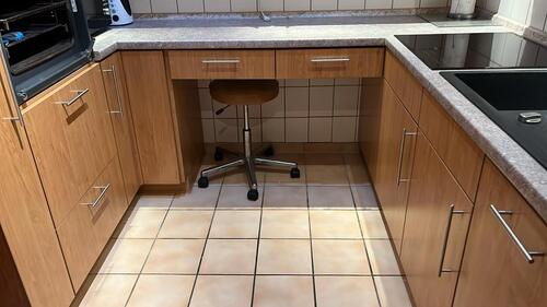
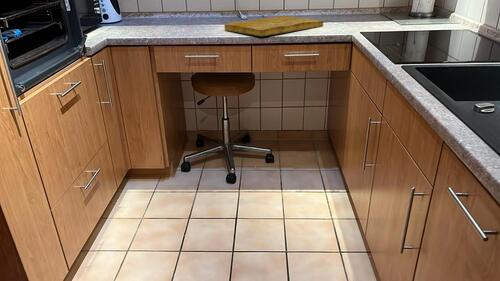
+ cutting board [223,15,324,37]
